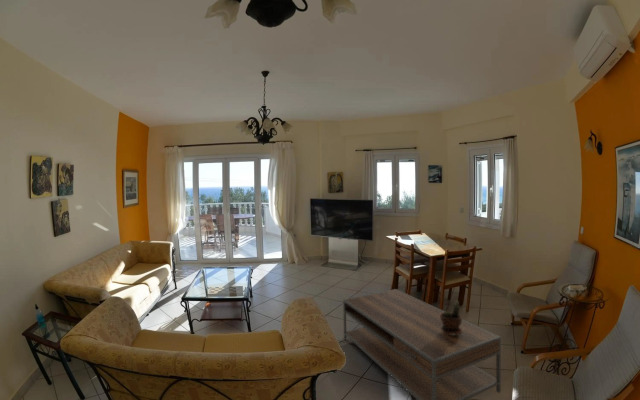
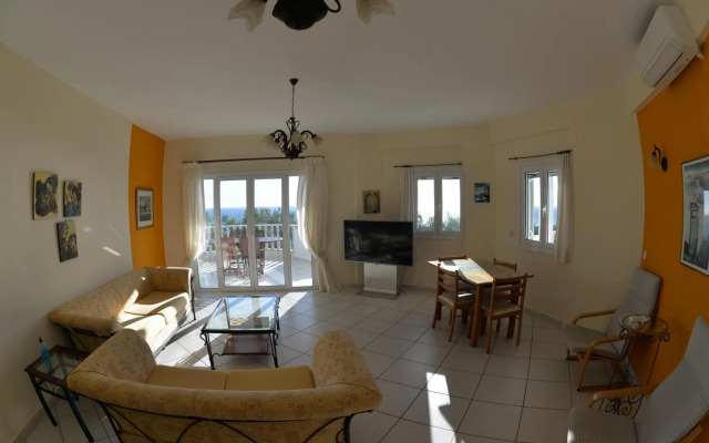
- potted plant [440,300,463,335]
- coffee table [342,288,502,400]
